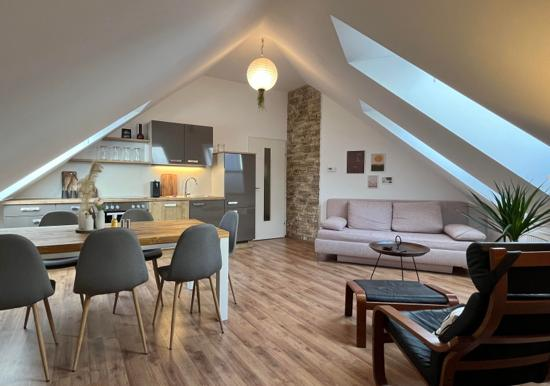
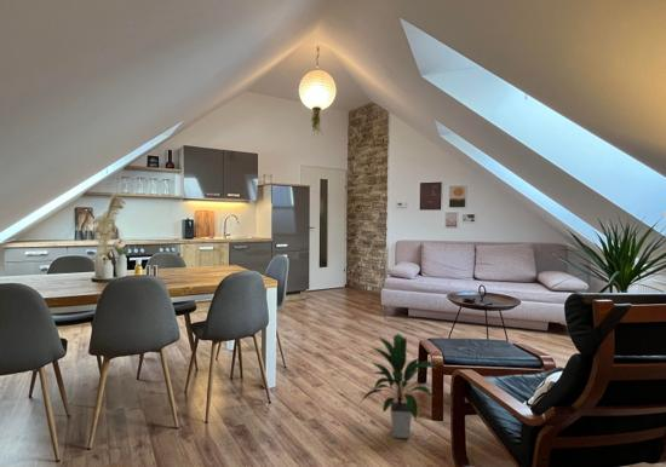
+ indoor plant [360,333,440,439]
